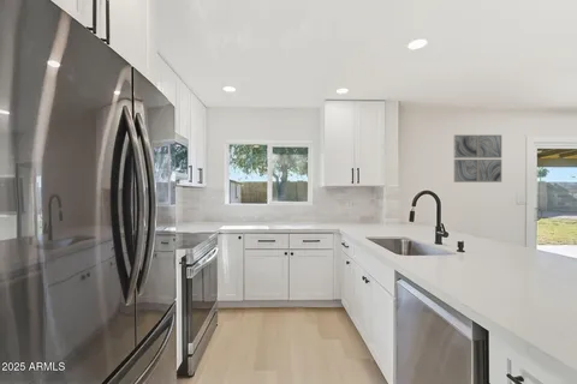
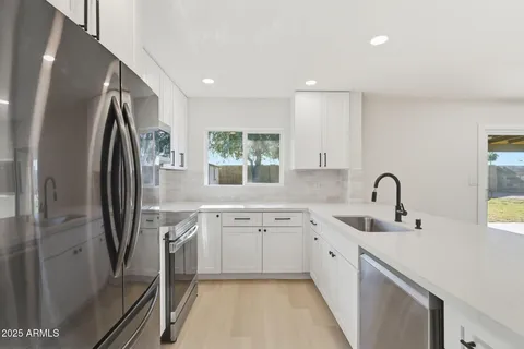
- wall art [453,133,502,184]
